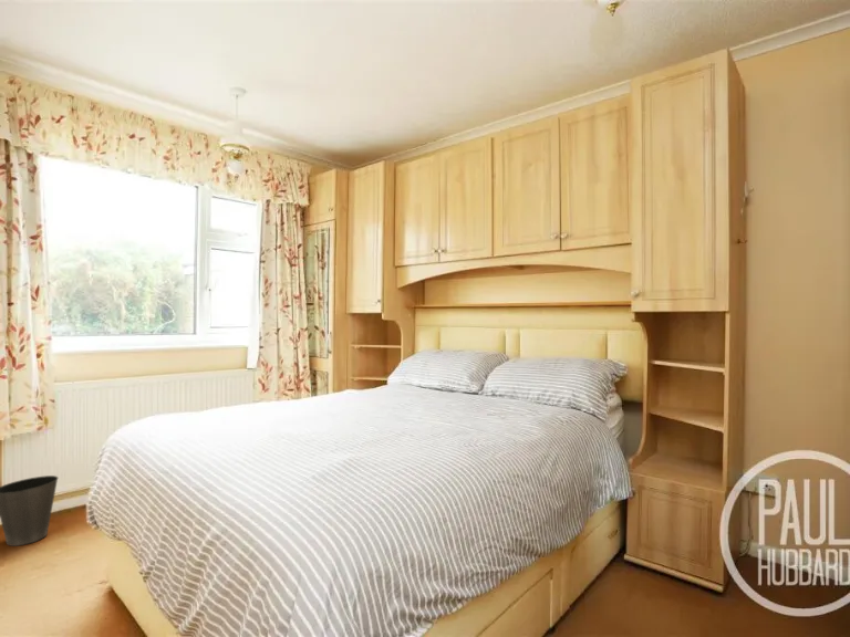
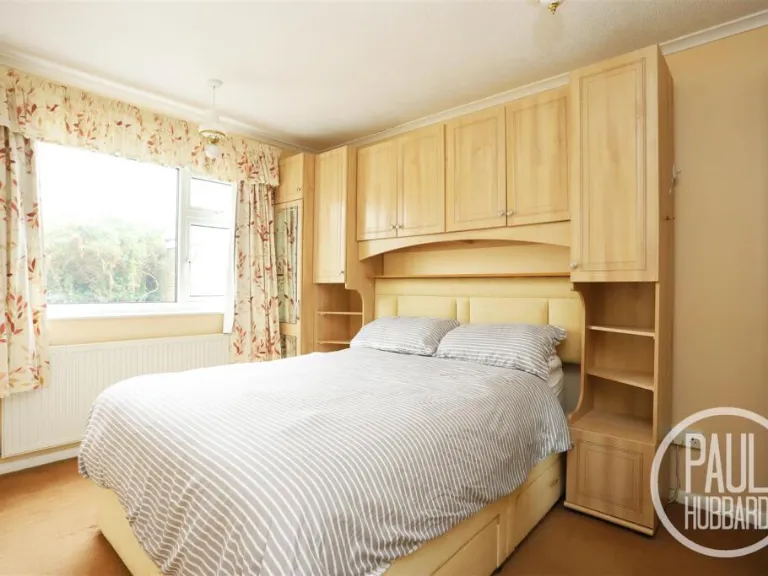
- waste basket [0,474,59,547]
